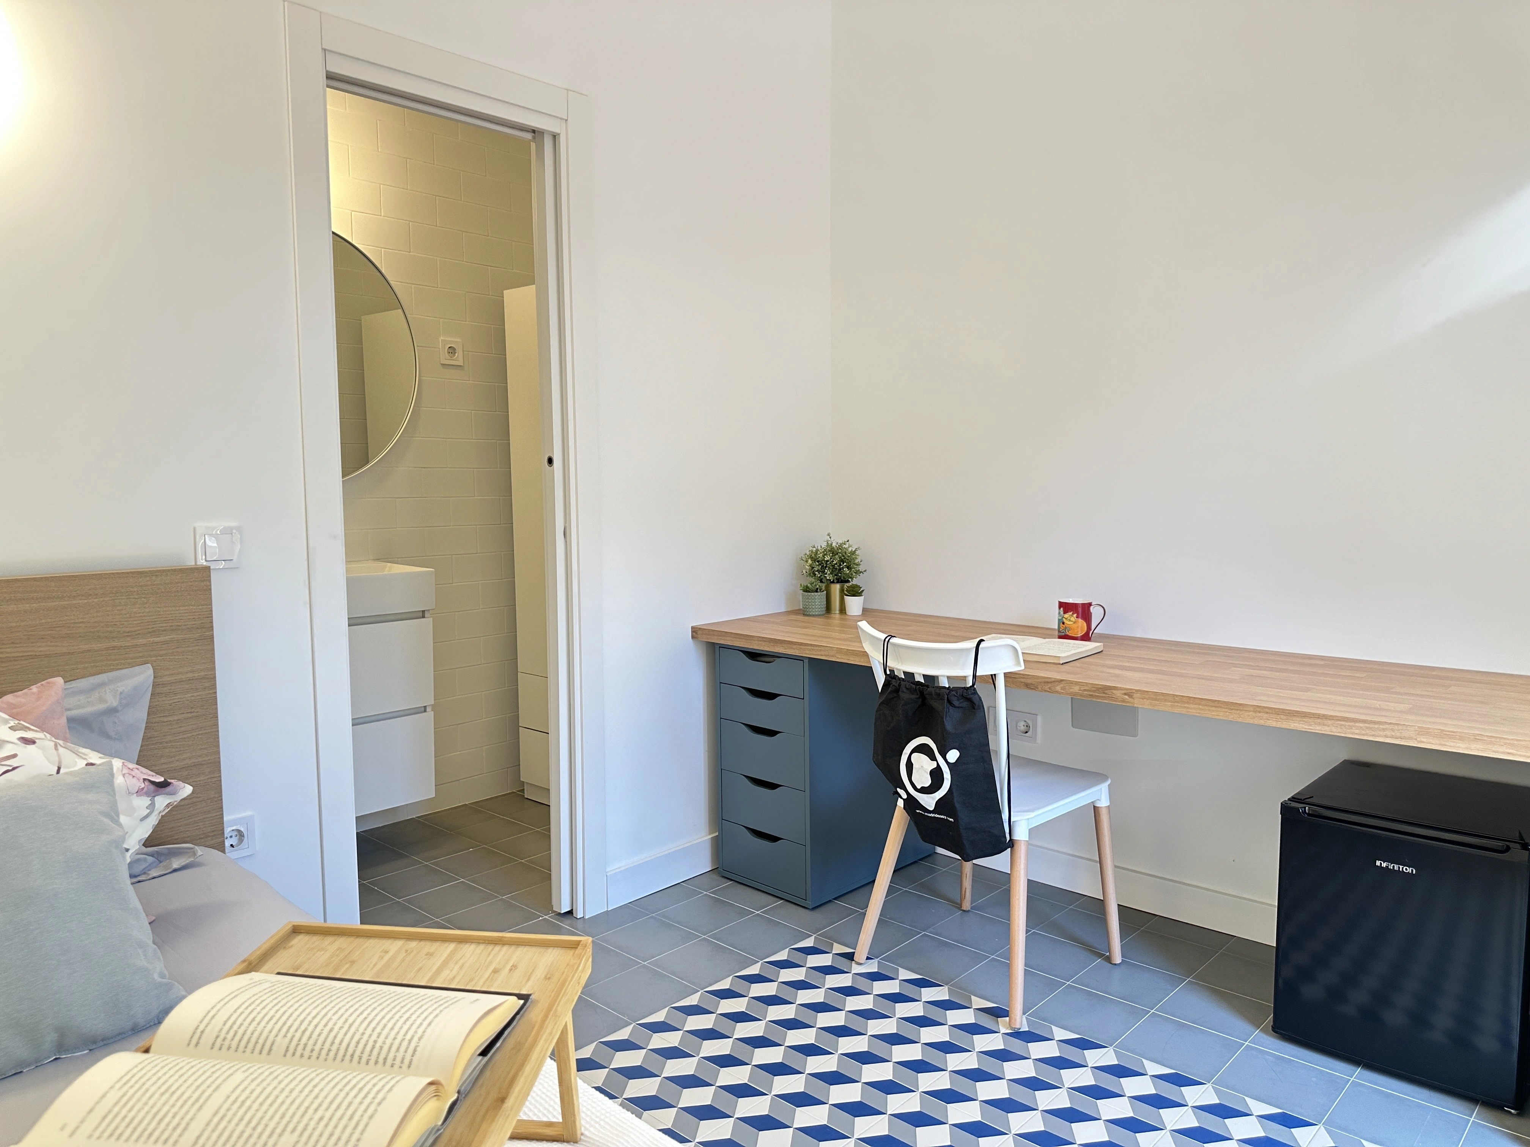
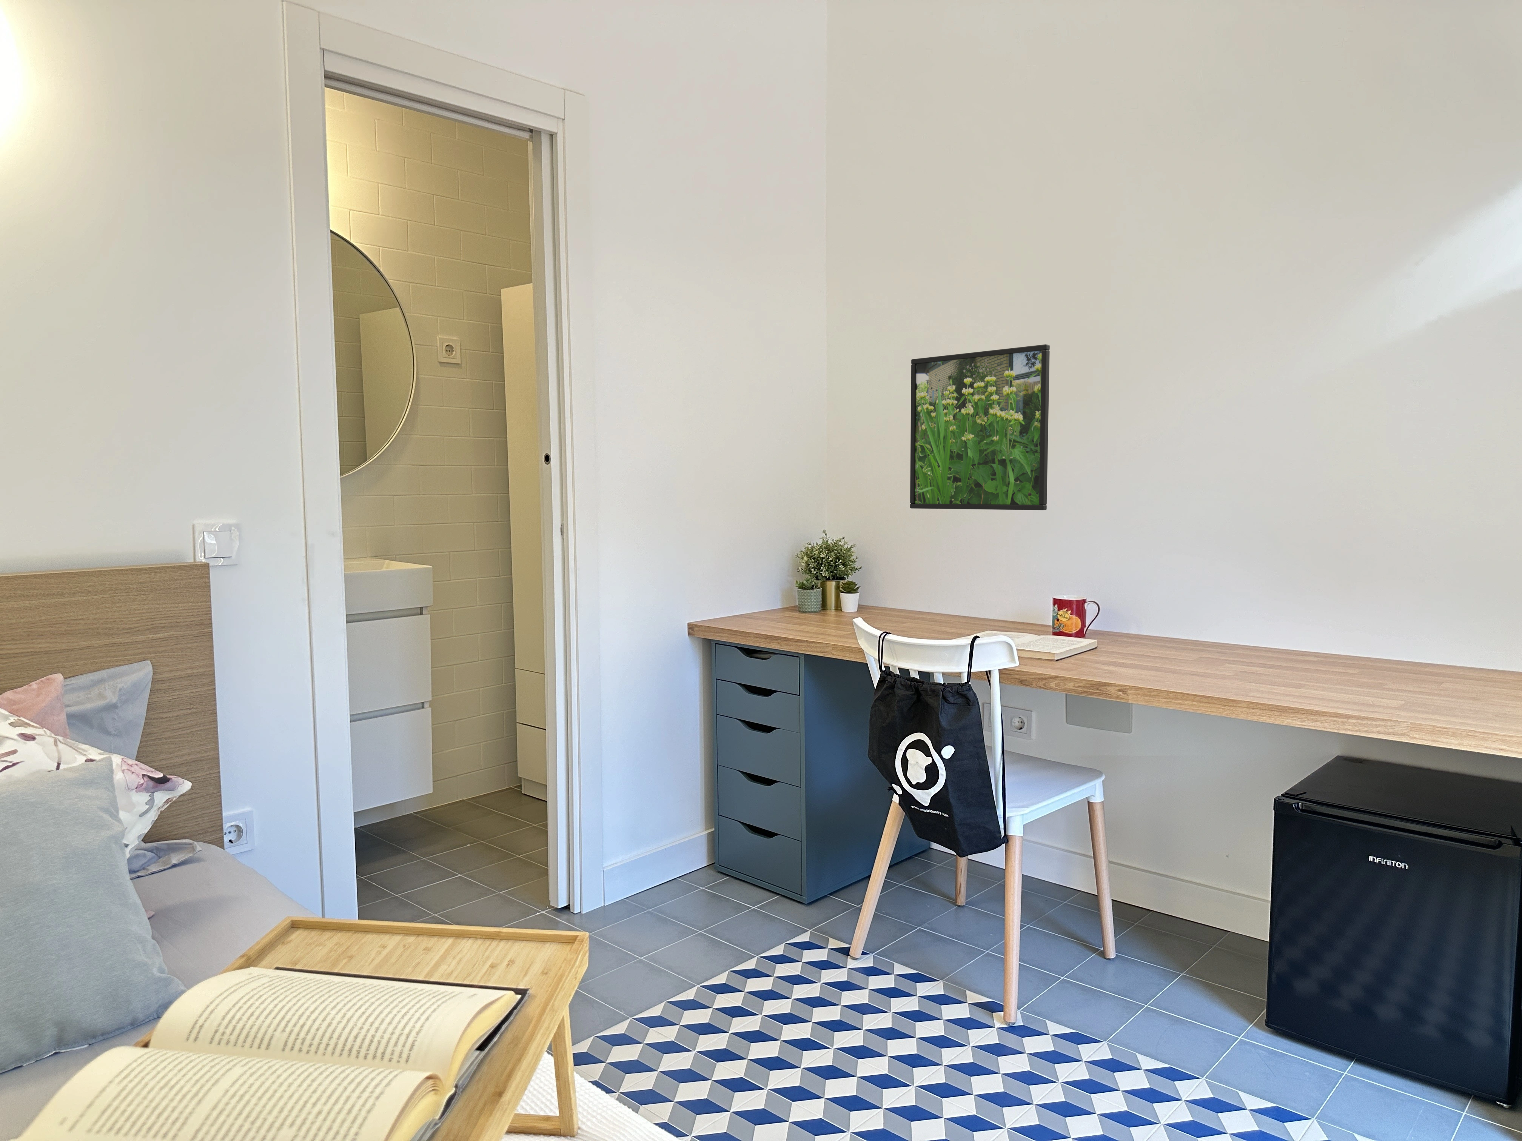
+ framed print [910,344,1050,511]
